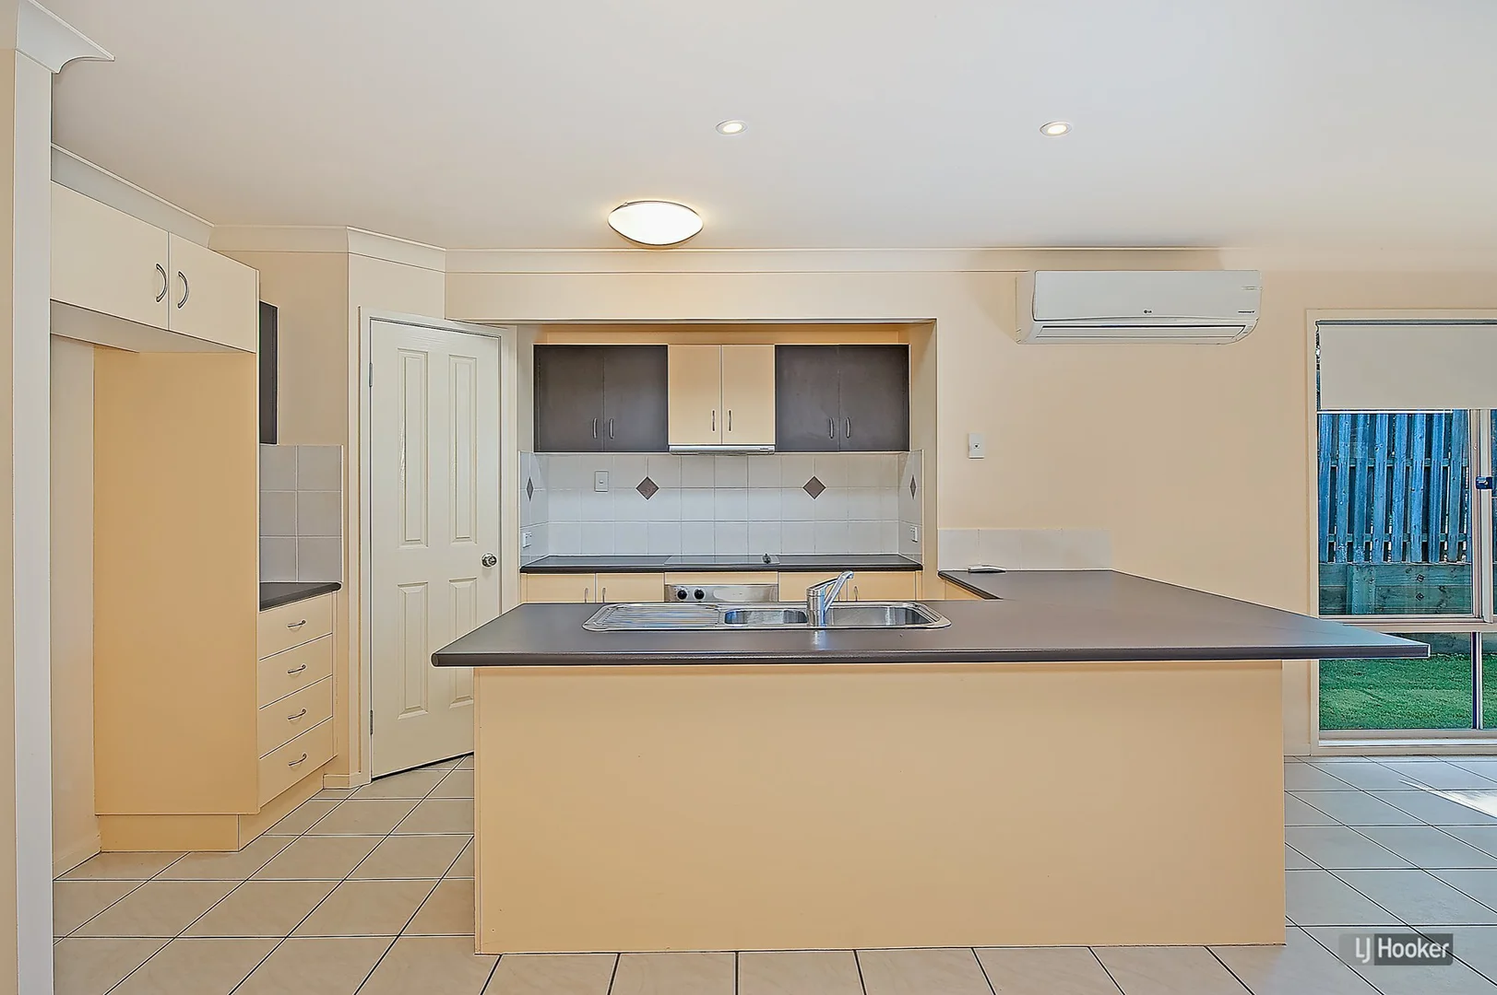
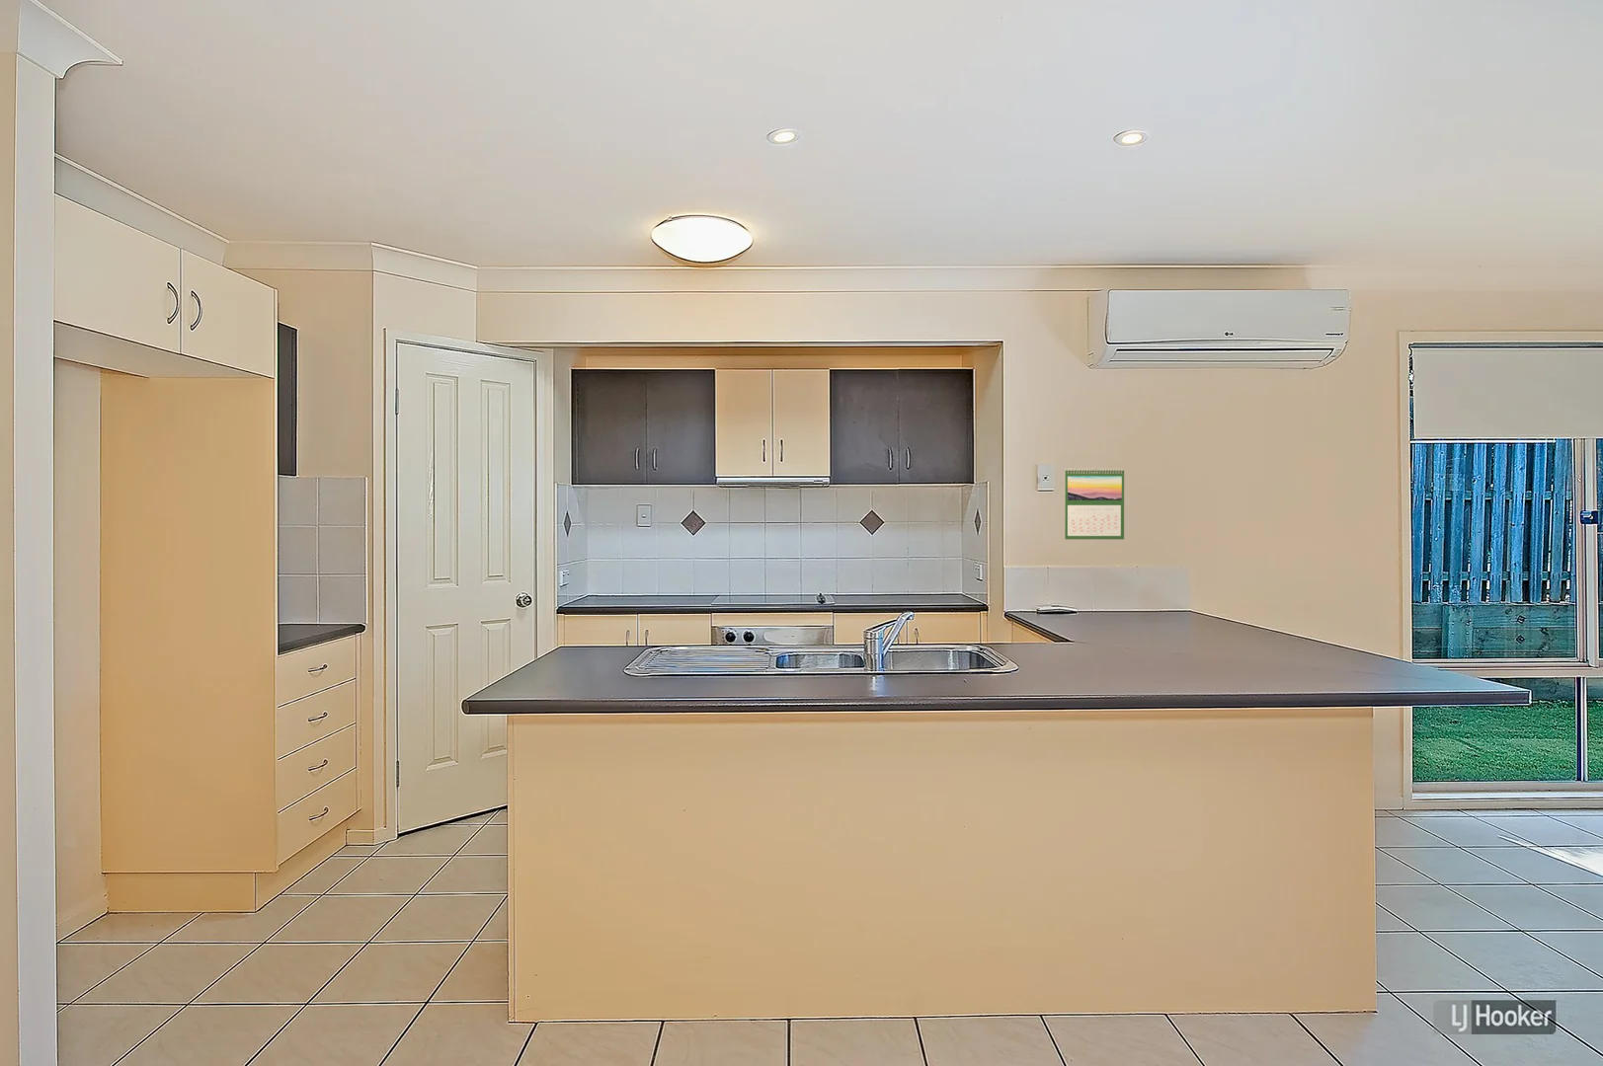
+ calendar [1064,466,1125,540]
